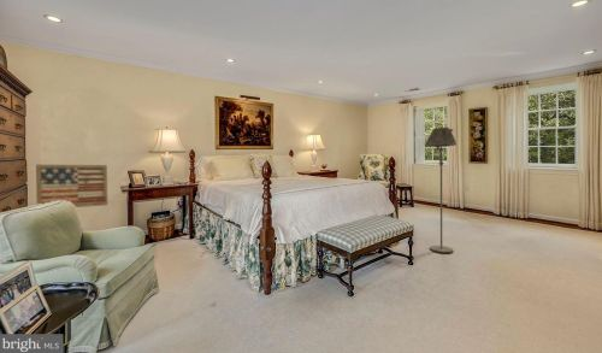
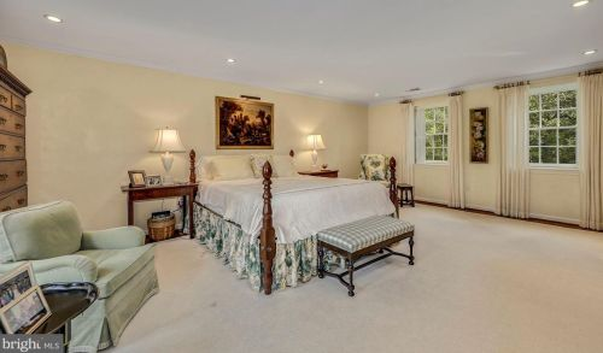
- wall art [35,164,108,208]
- floor lamp [425,127,458,254]
